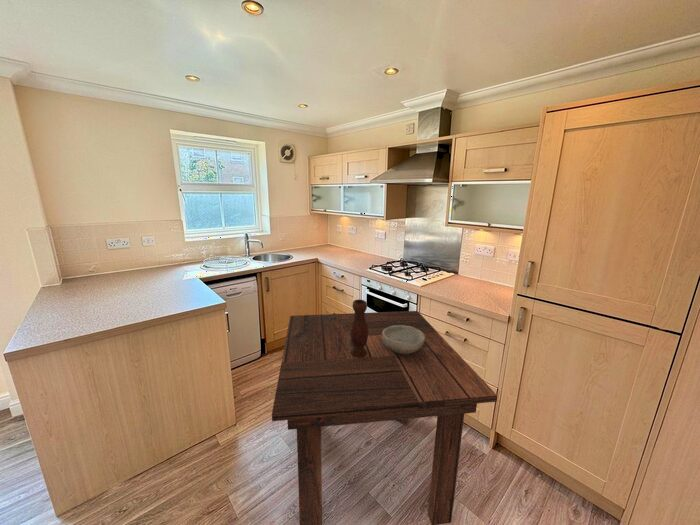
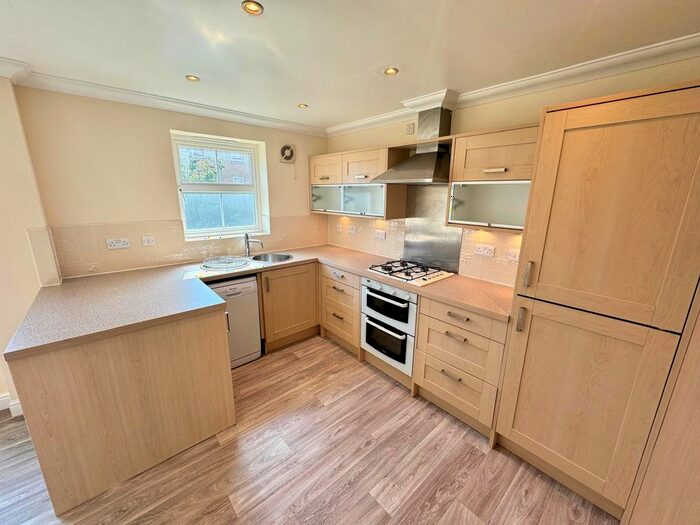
- vase [350,299,368,358]
- dining table [271,310,498,525]
- bowl [382,325,425,354]
